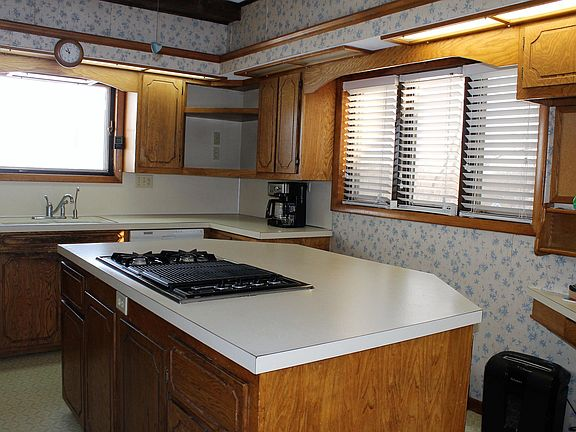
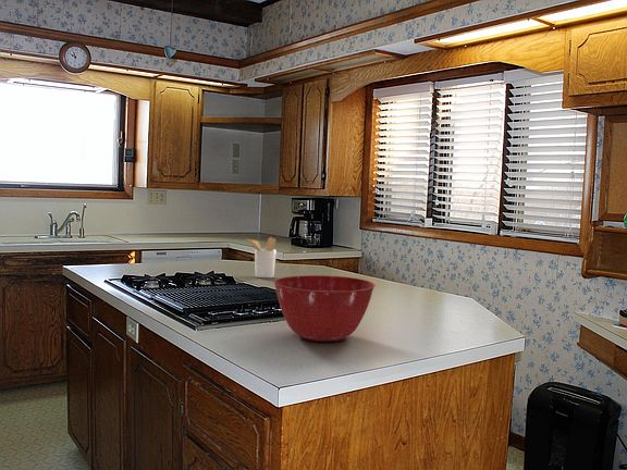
+ utensil holder [246,236,278,279]
+ mixing bowl [272,274,377,343]
